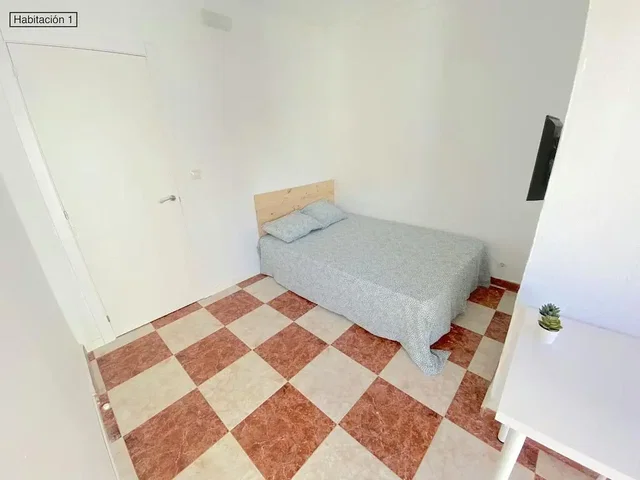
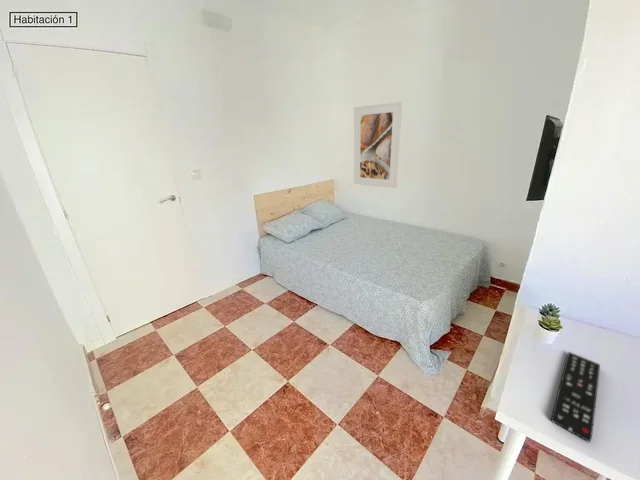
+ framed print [353,101,403,189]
+ remote control [550,351,601,444]
